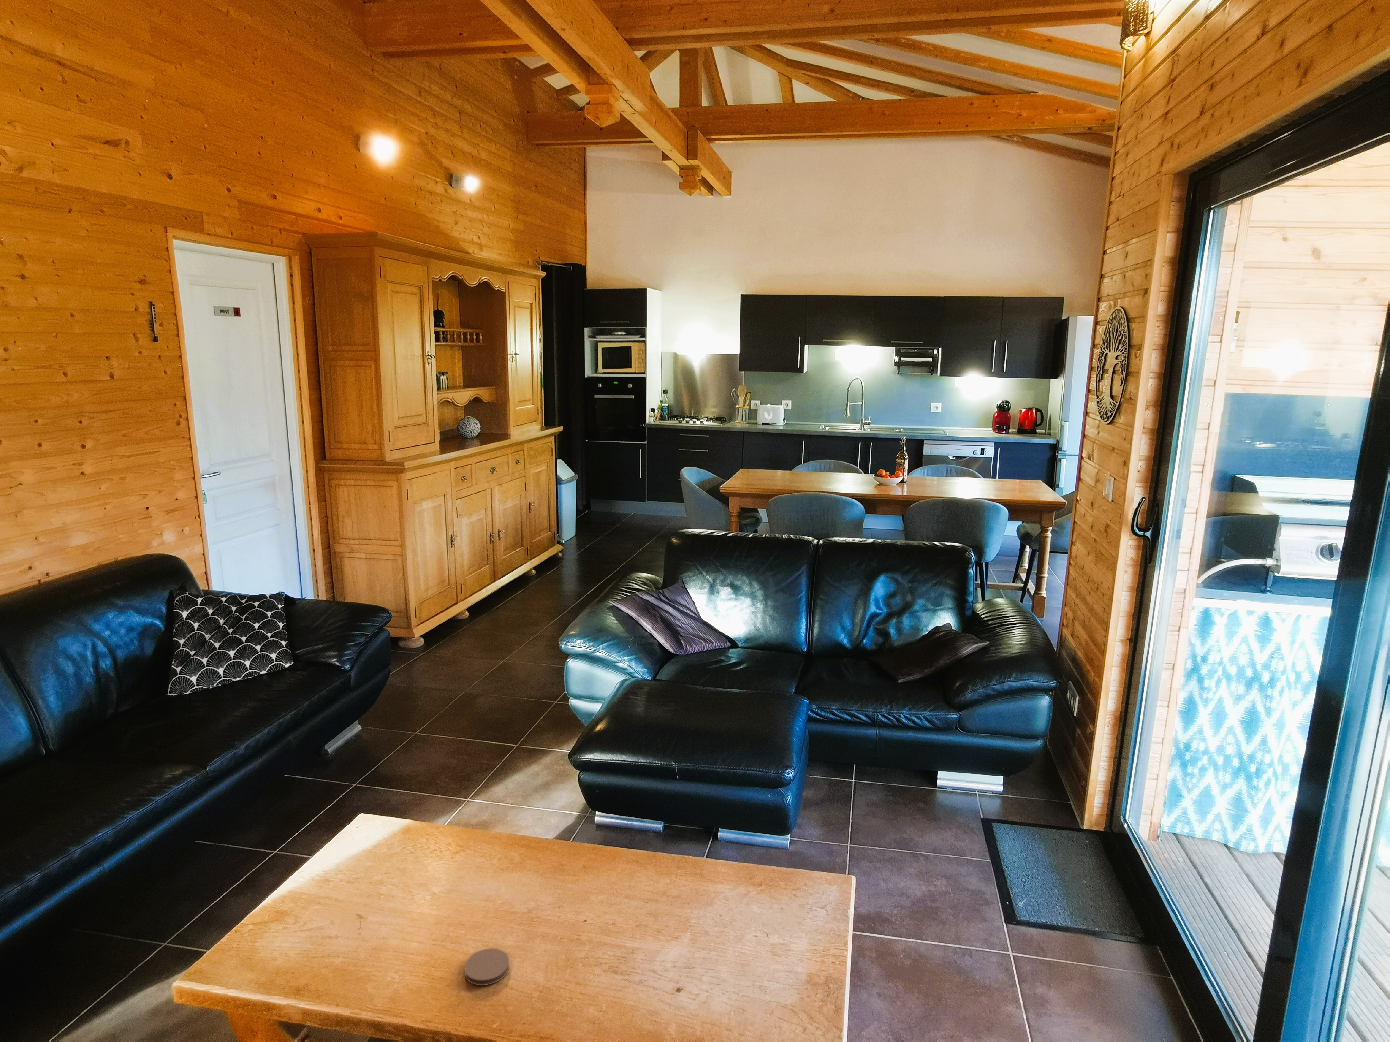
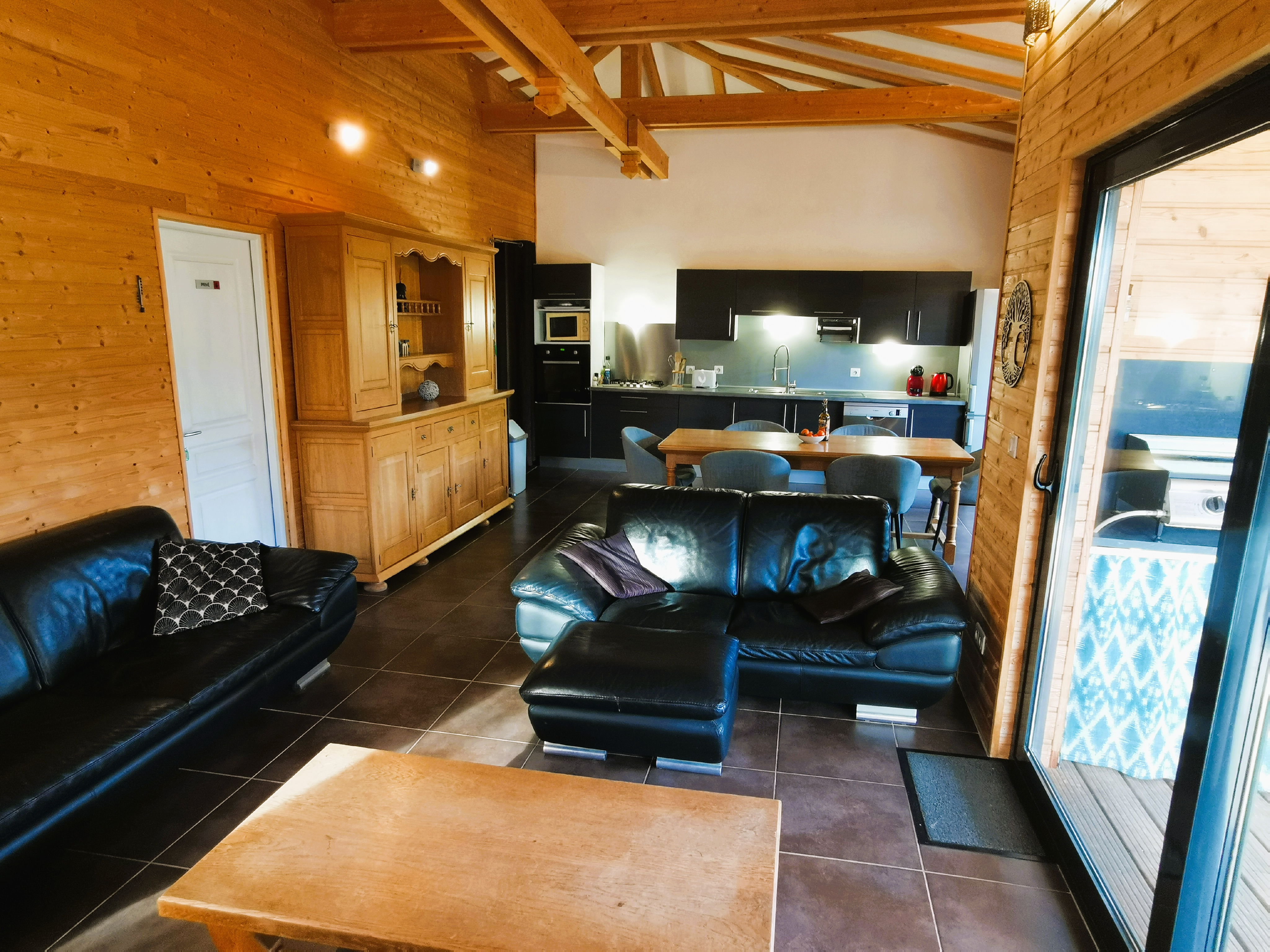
- coaster [464,948,510,986]
